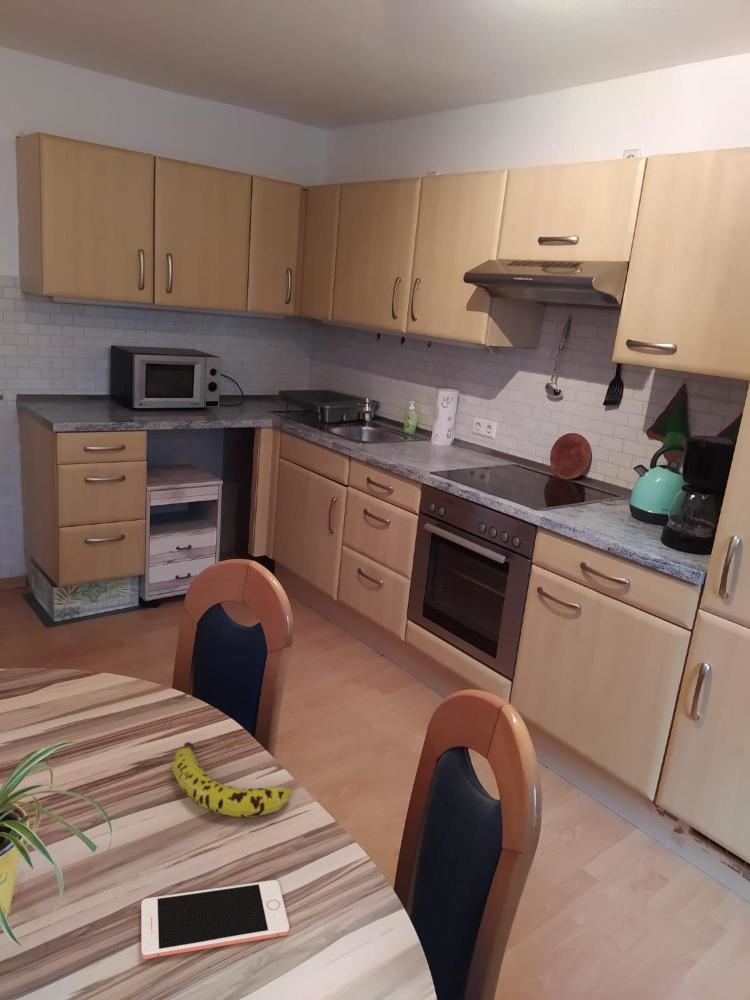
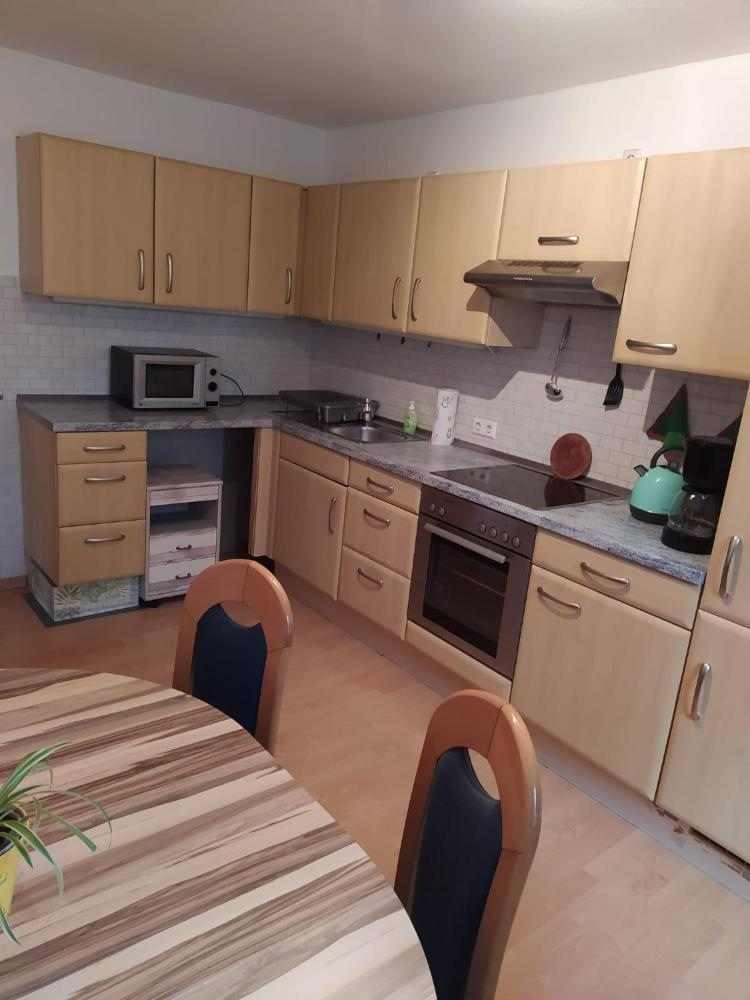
- cell phone [140,879,290,960]
- fruit [171,741,293,818]
